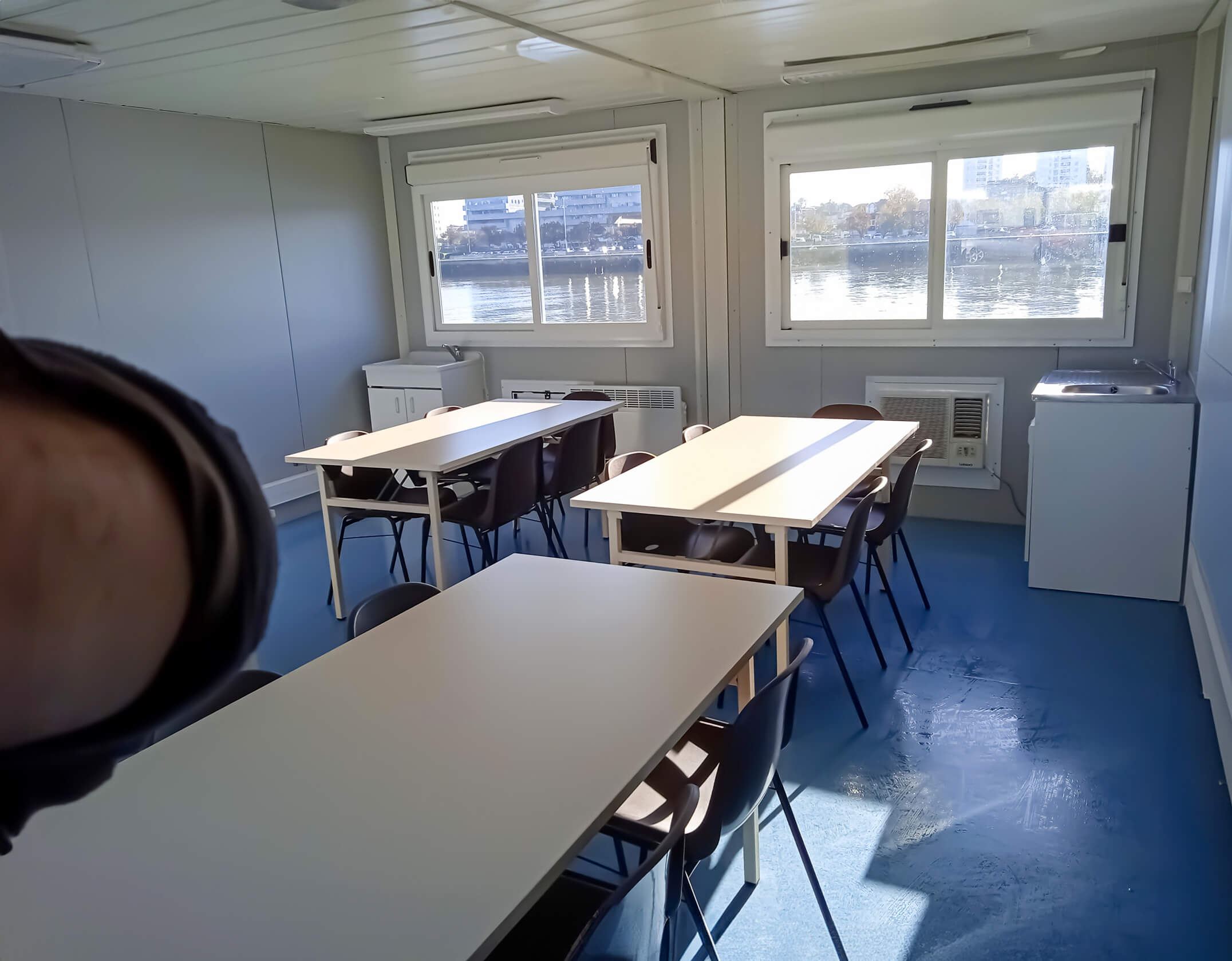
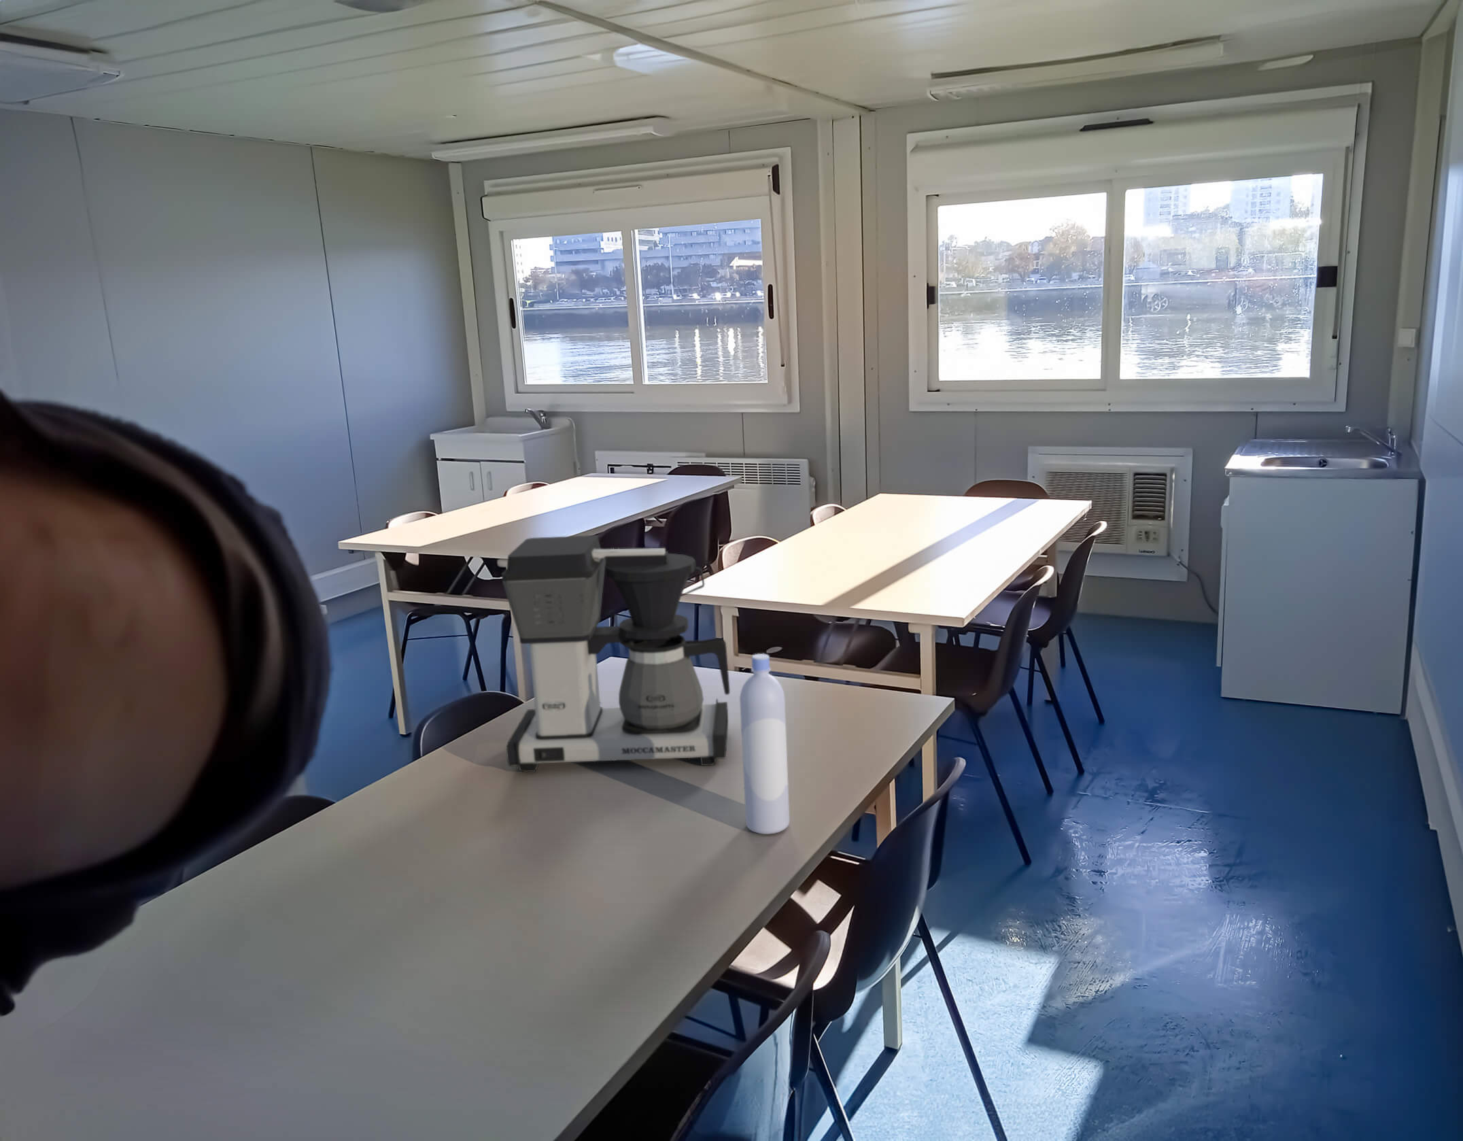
+ bottle [739,653,790,835]
+ coffee maker [501,534,730,773]
